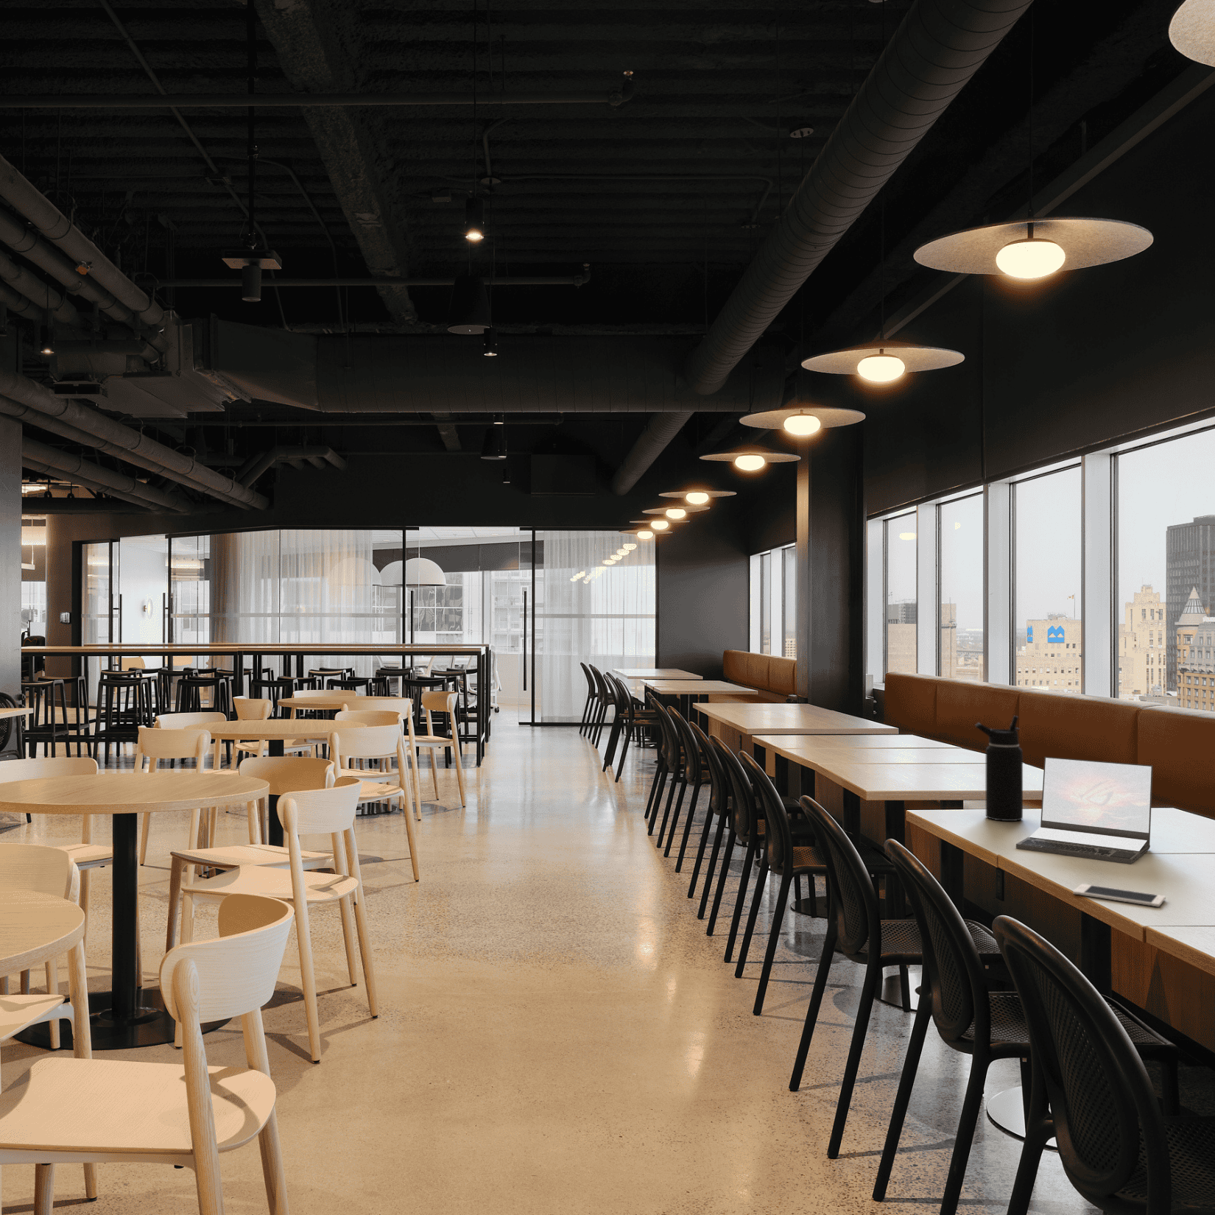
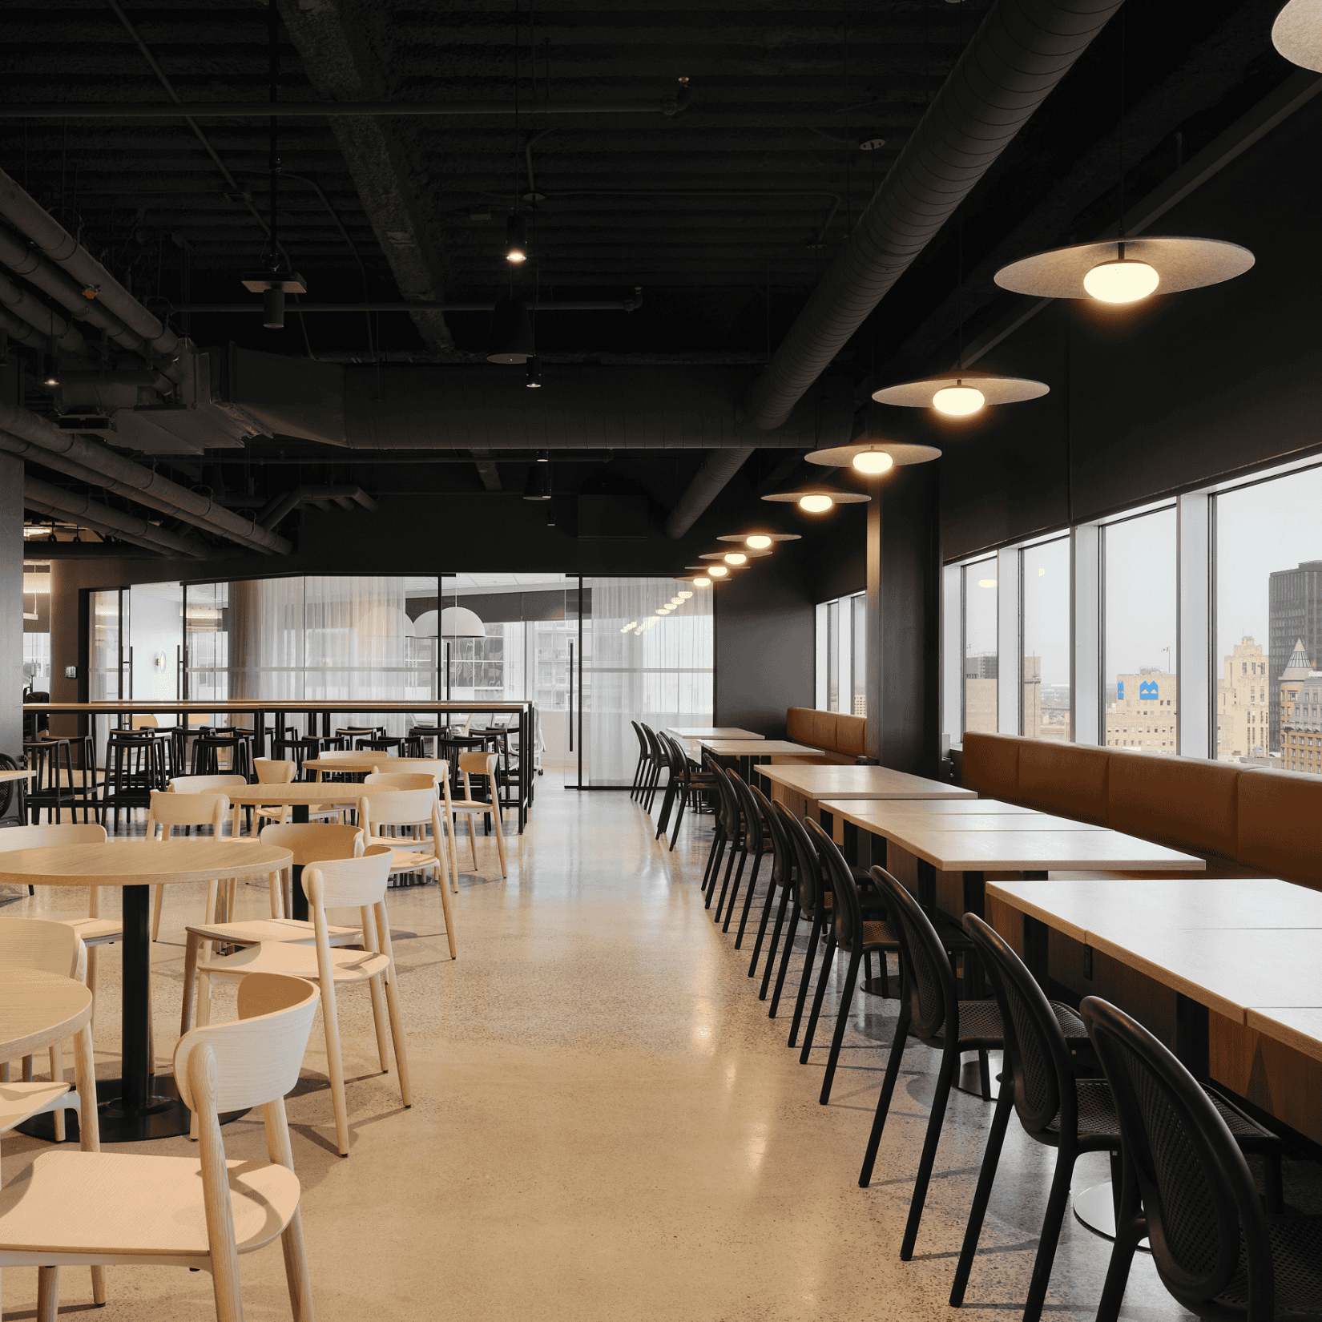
- water bottle [975,715,1024,822]
- laptop [1016,757,1154,865]
- cell phone [1073,883,1166,907]
